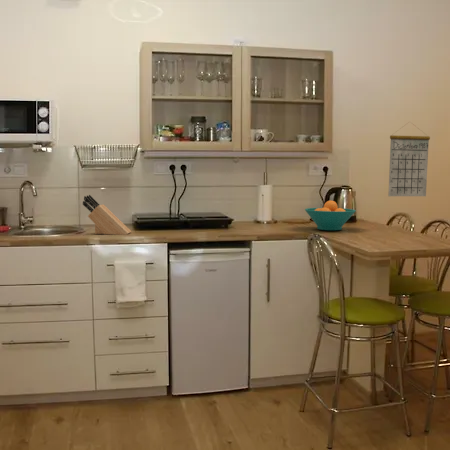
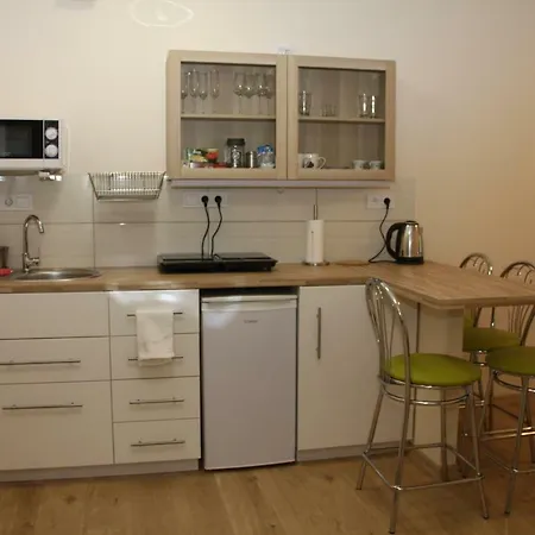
- calendar [387,121,431,197]
- knife block [82,194,132,236]
- fruit bowl [304,200,357,231]
